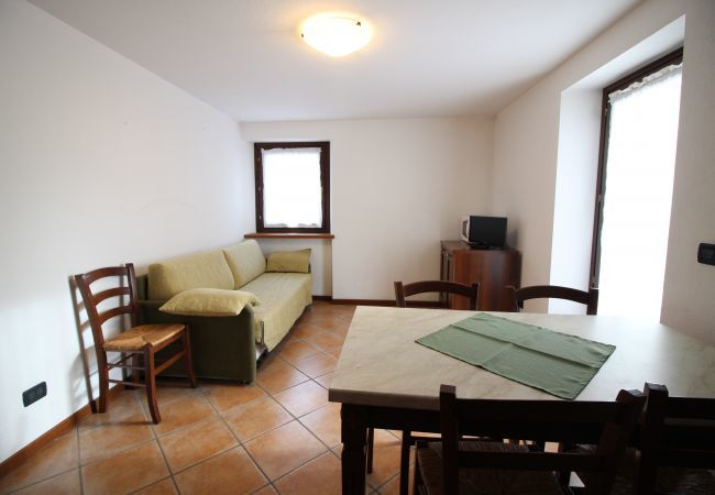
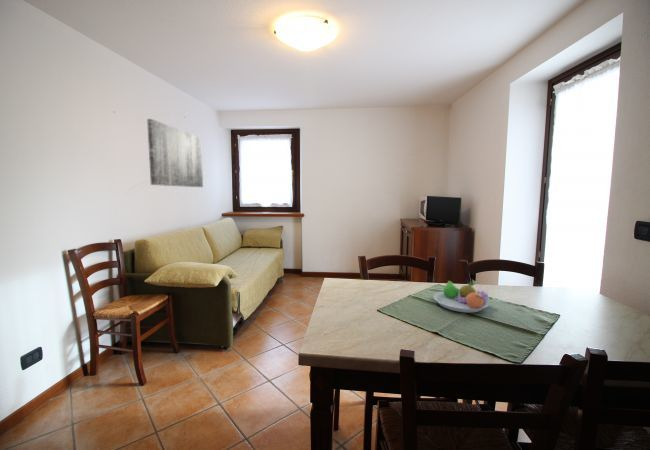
+ fruit bowl [432,280,490,313]
+ wall art [146,118,204,188]
